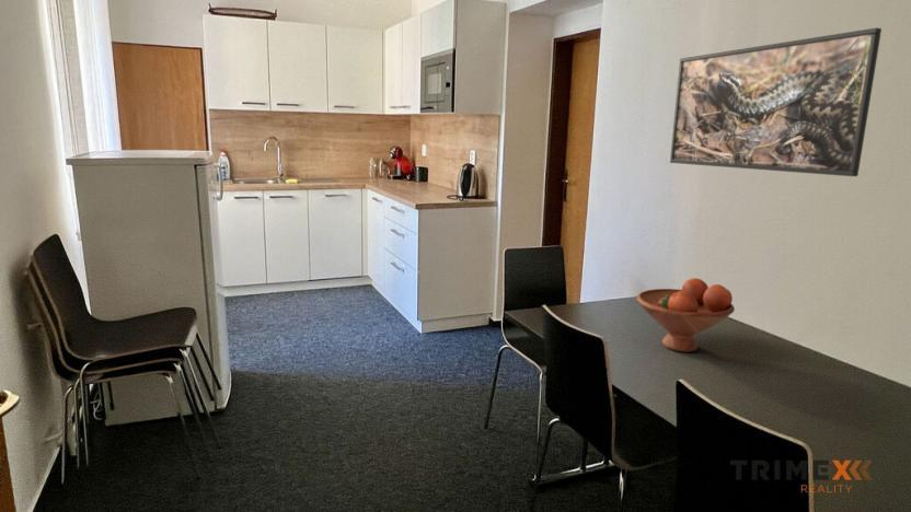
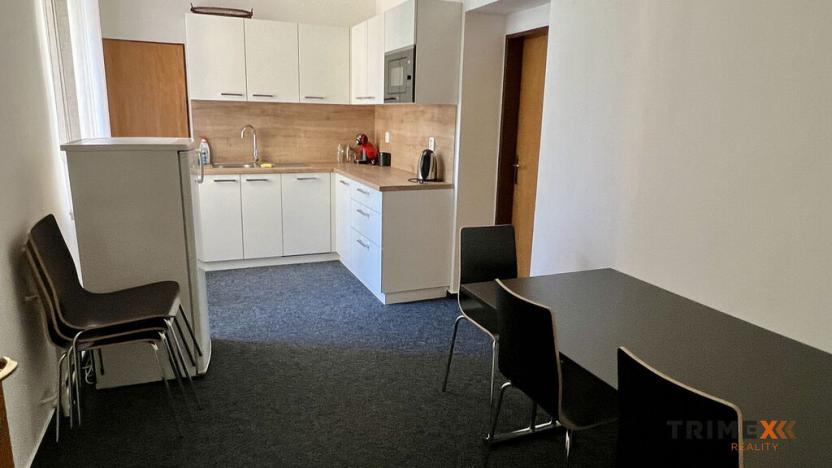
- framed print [669,26,883,177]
- fruit bowl [635,277,736,352]
